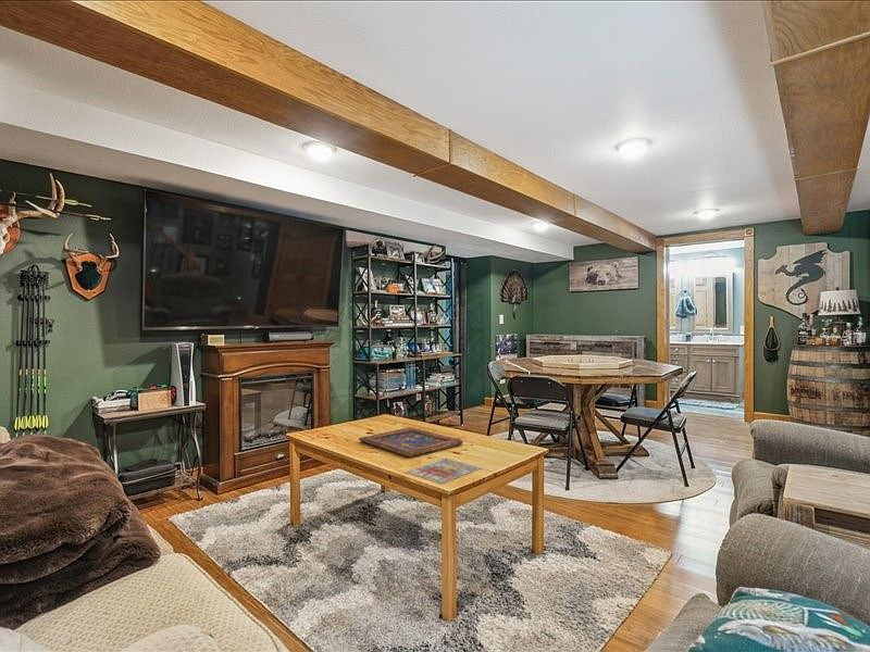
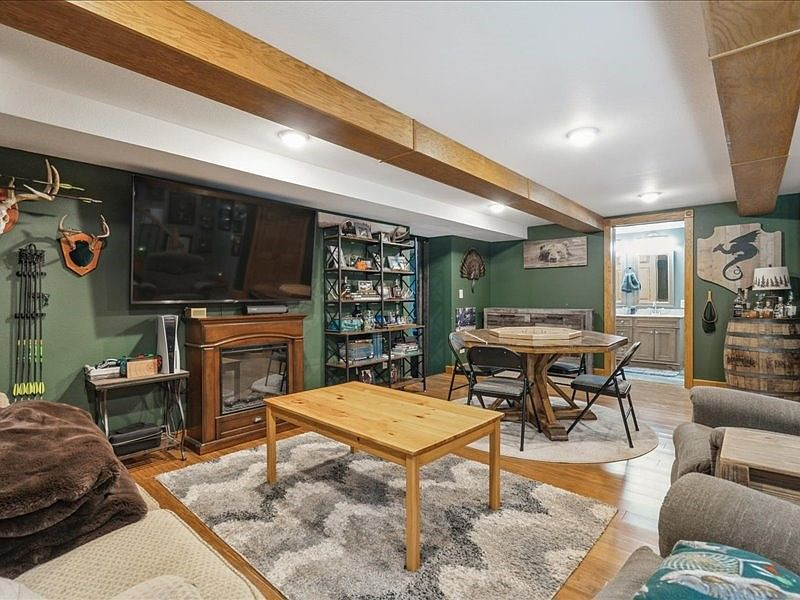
- magazine [405,457,483,485]
- painted panel [358,427,463,459]
